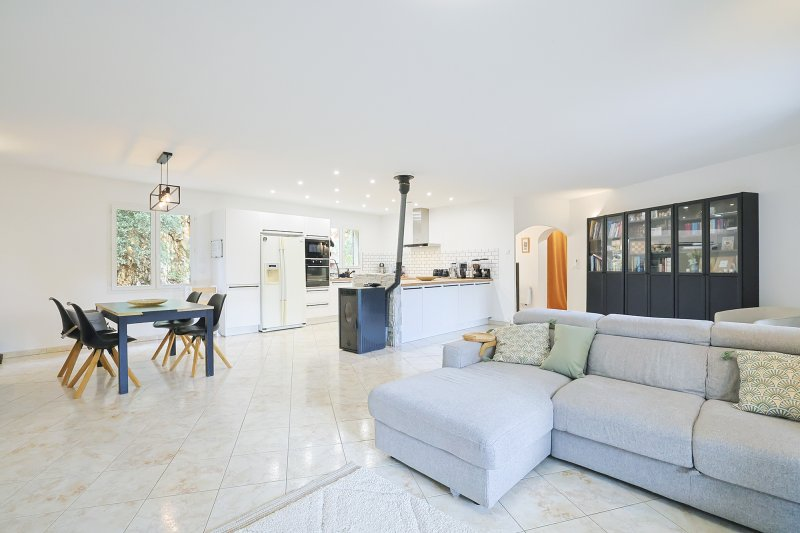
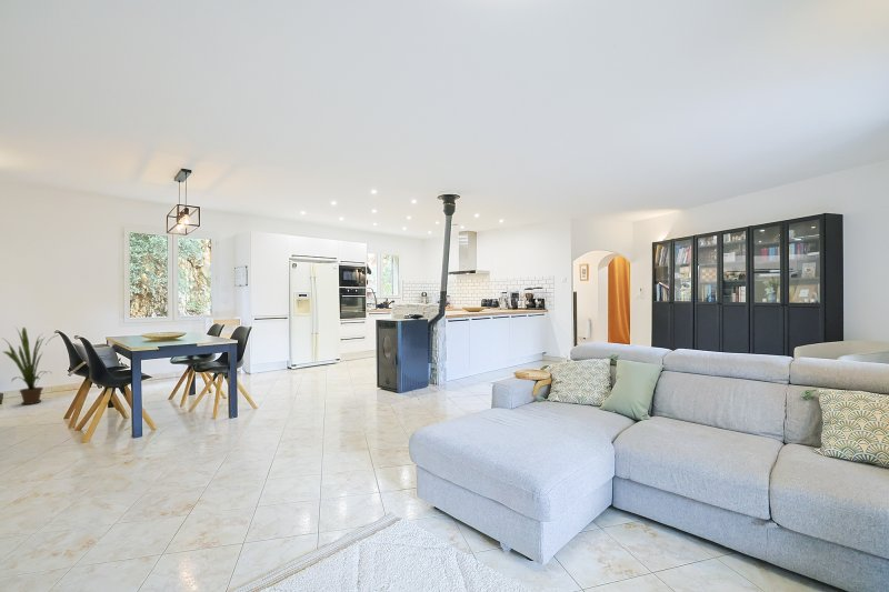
+ house plant [2,325,58,405]
